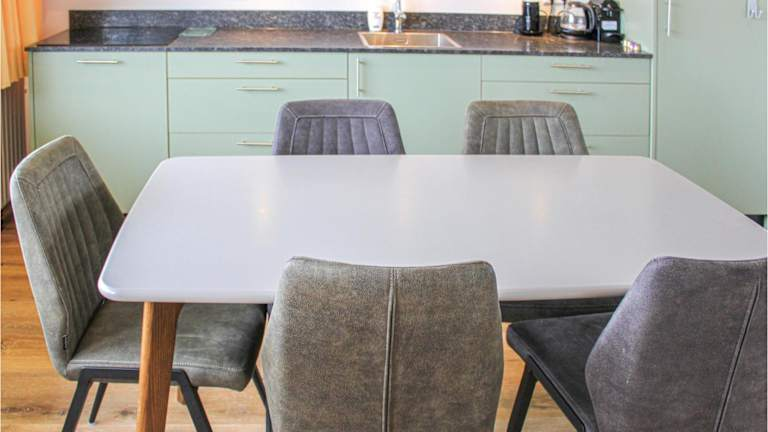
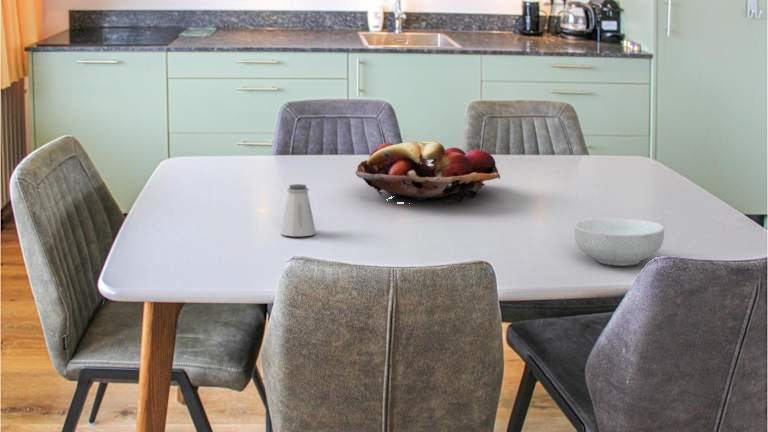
+ fruit basket [354,140,501,204]
+ saltshaker [280,183,317,237]
+ cereal bowl [573,218,665,267]
